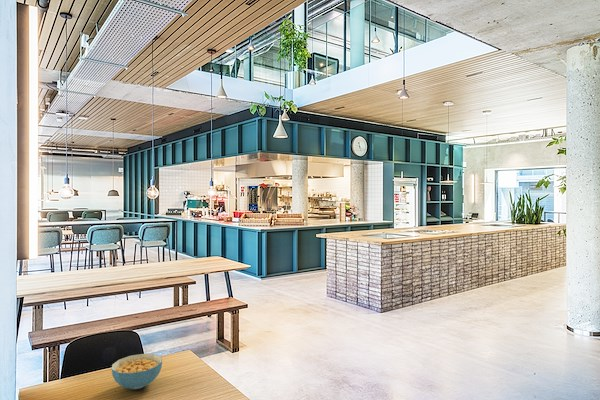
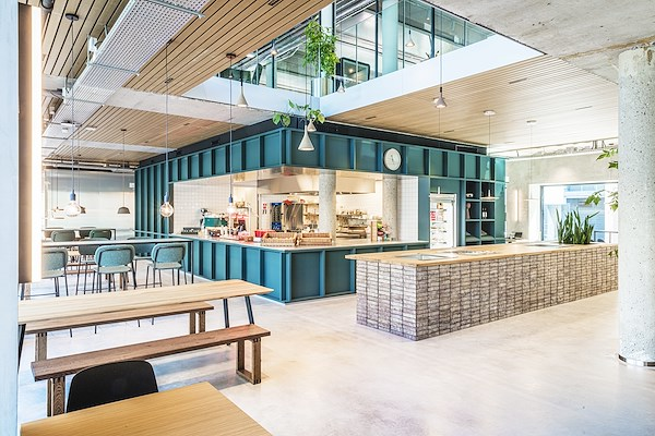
- cereal bowl [111,353,163,391]
